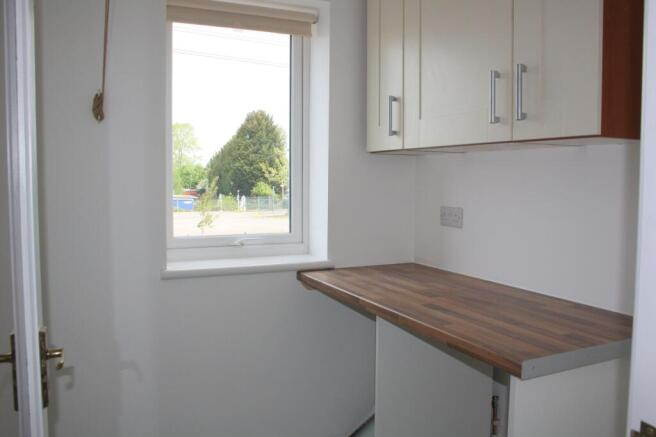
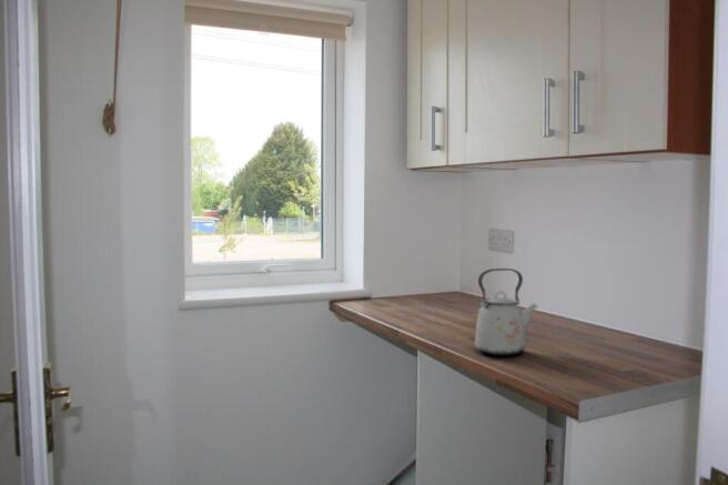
+ kettle [474,267,538,356]
